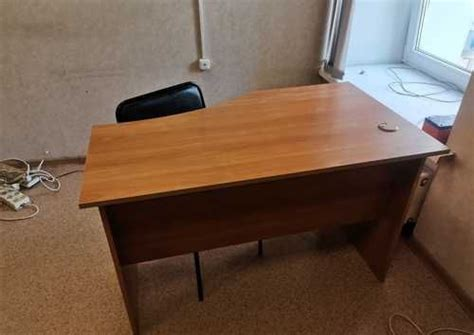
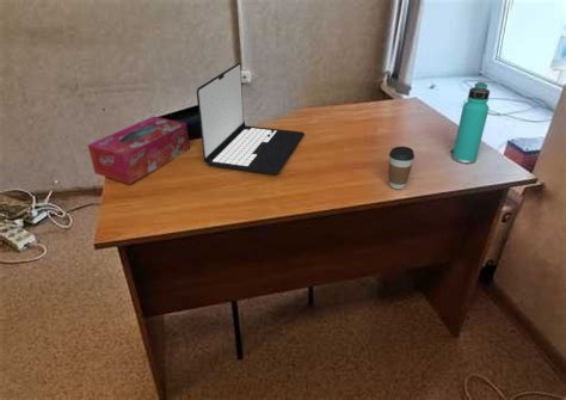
+ thermos bottle [451,81,491,165]
+ laptop [196,62,306,176]
+ tissue box [86,115,191,185]
+ coffee cup [388,146,416,190]
